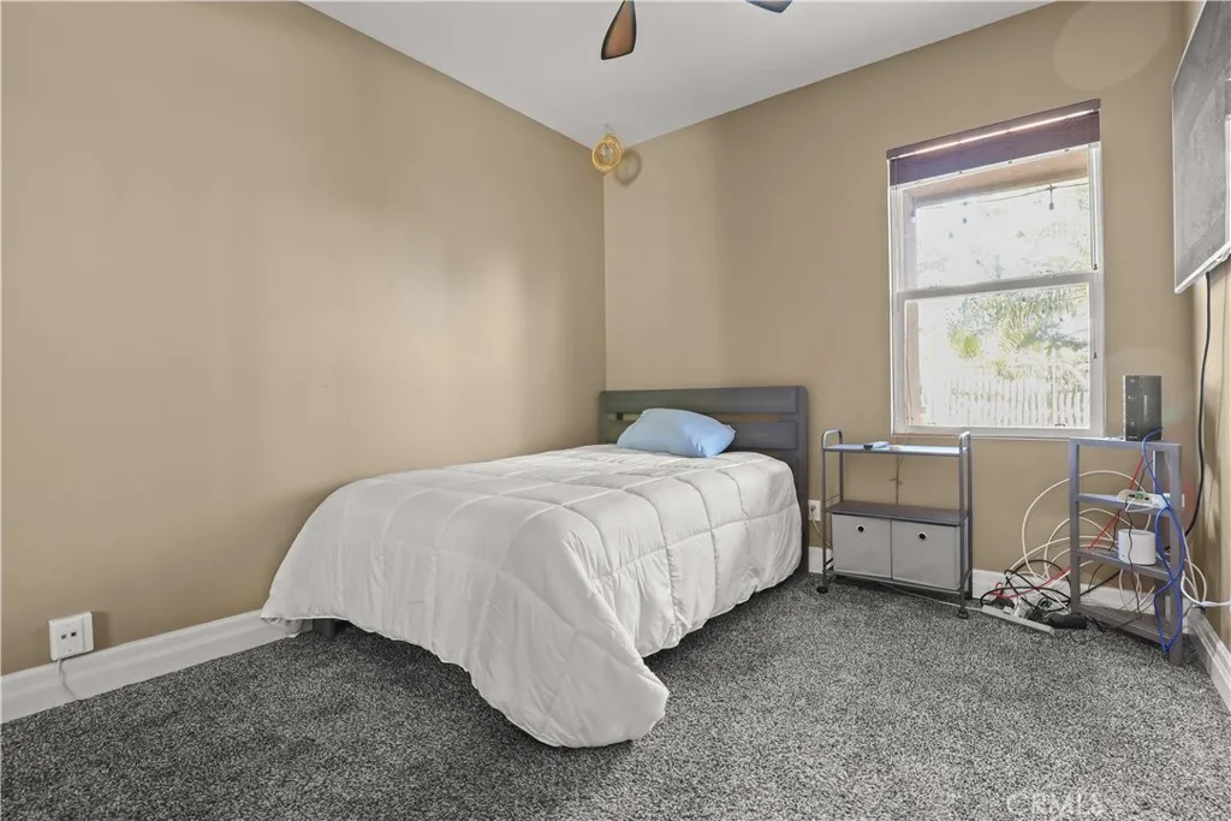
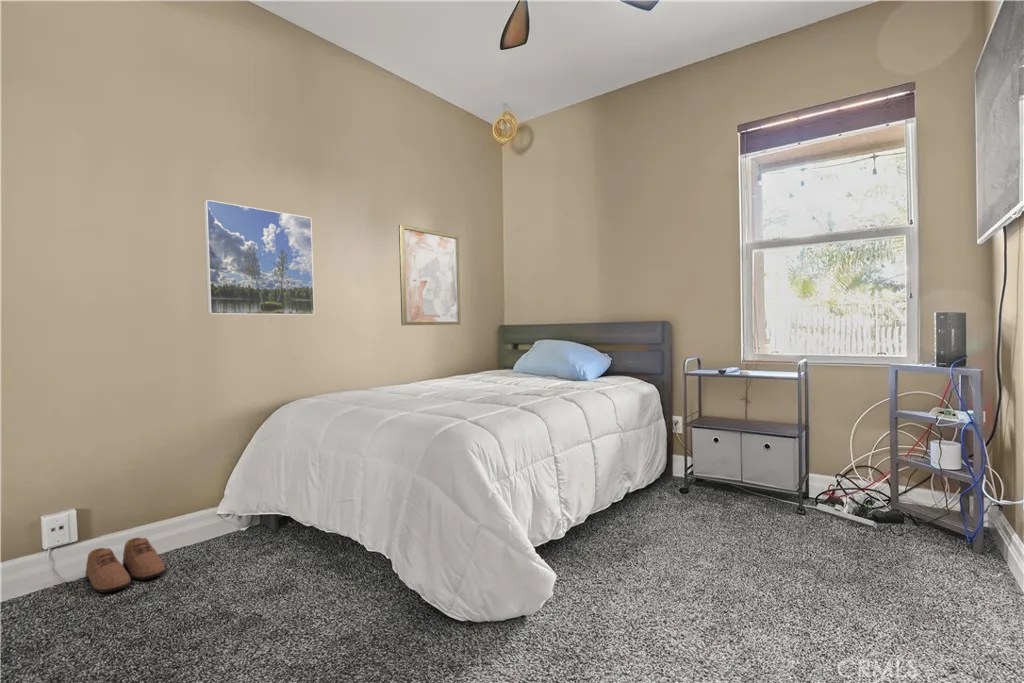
+ shoe [85,537,167,594]
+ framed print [203,199,315,316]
+ wall art [398,224,462,326]
